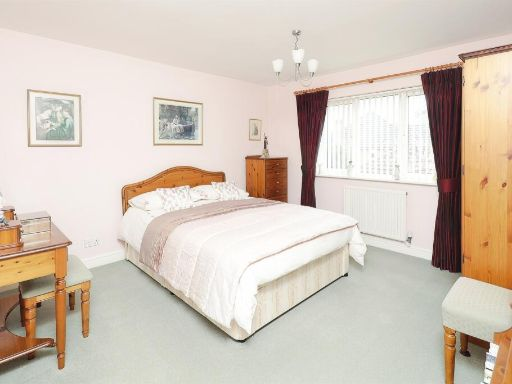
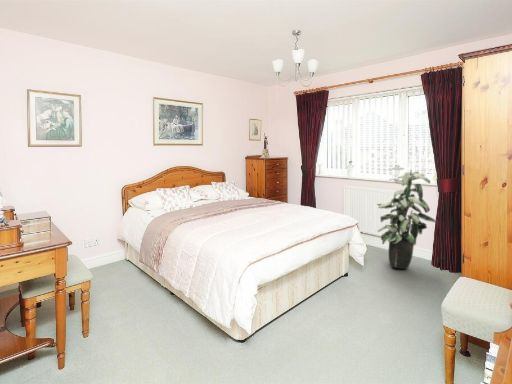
+ indoor plant [376,166,437,270]
